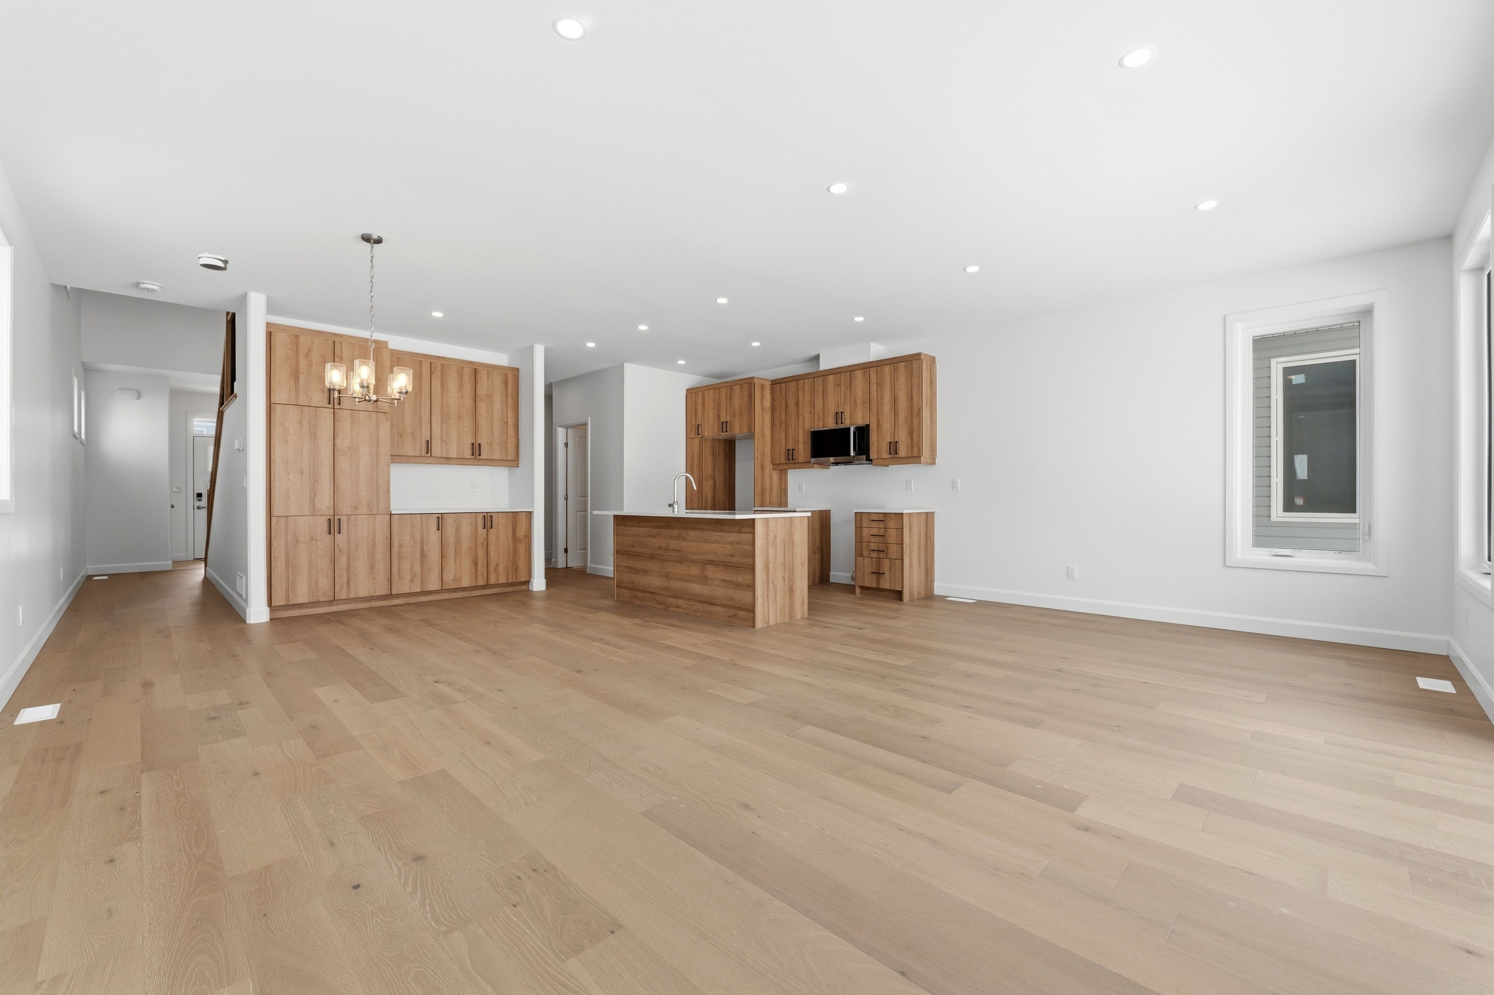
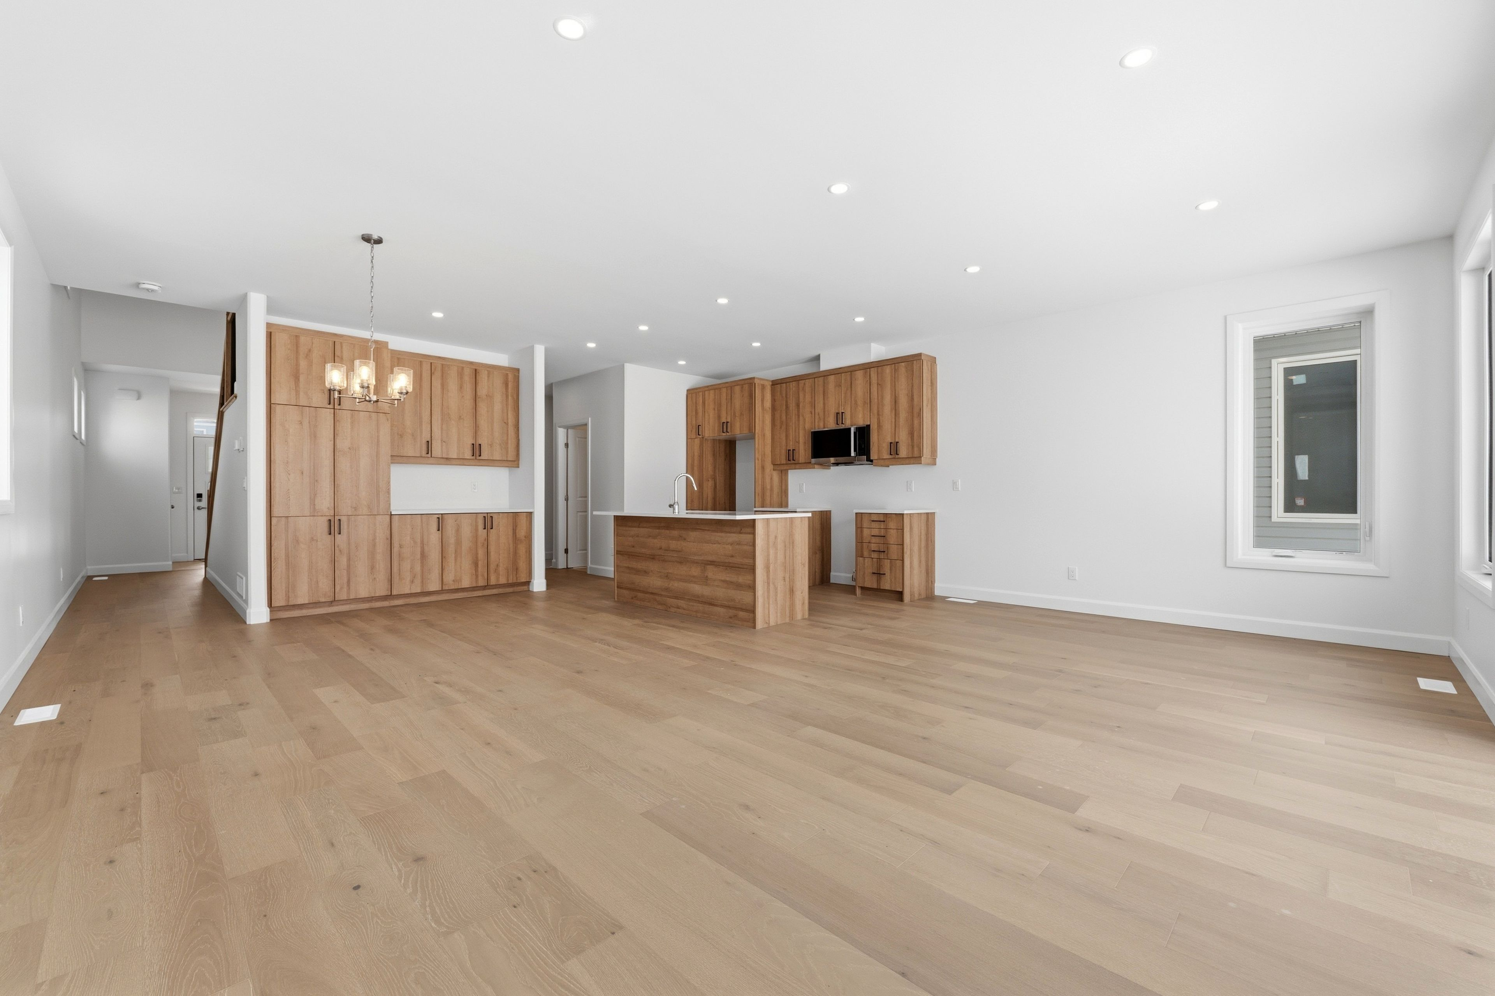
- smoke detector [198,252,229,271]
